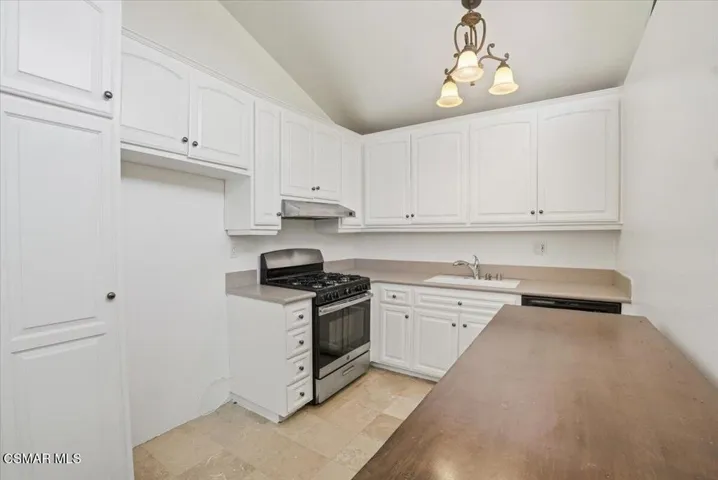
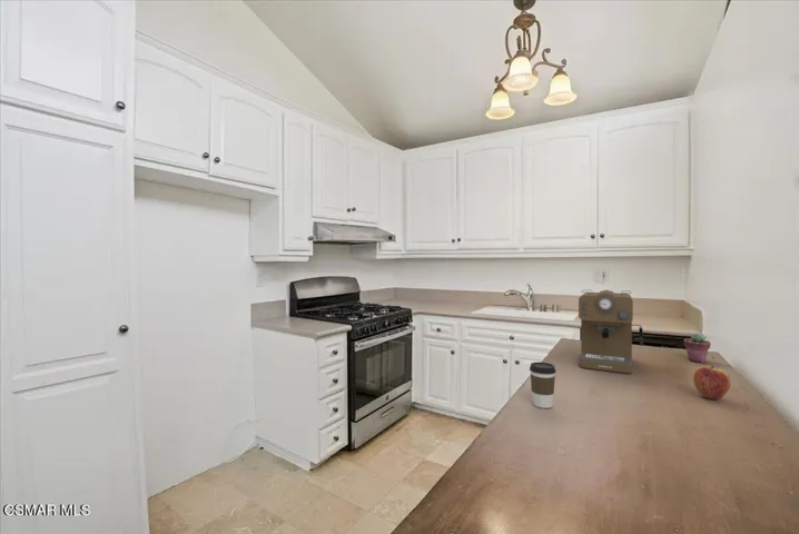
+ potted succulent [683,332,712,364]
+ coffee cup [529,362,556,409]
+ coffee maker [578,288,644,374]
+ apple [692,365,732,400]
